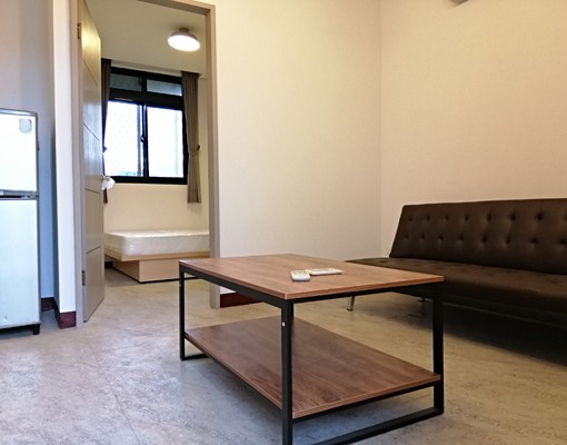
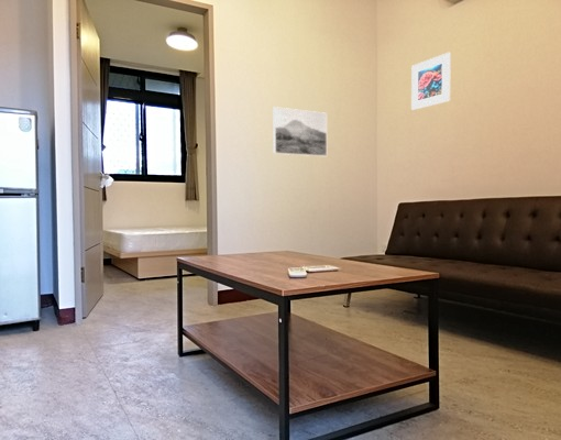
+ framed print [272,106,328,157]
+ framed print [410,52,452,111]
